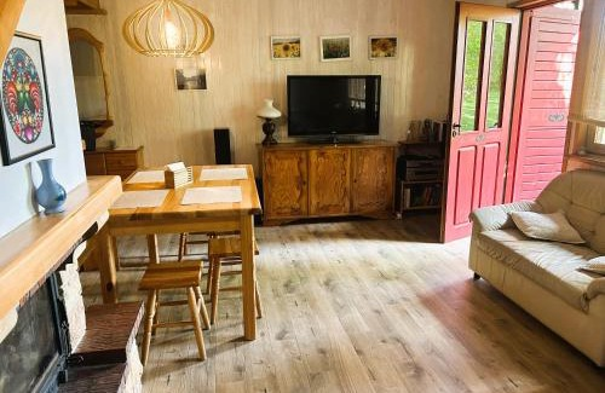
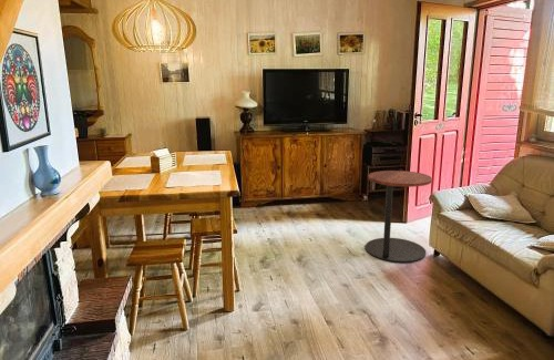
+ side table [365,169,433,264]
